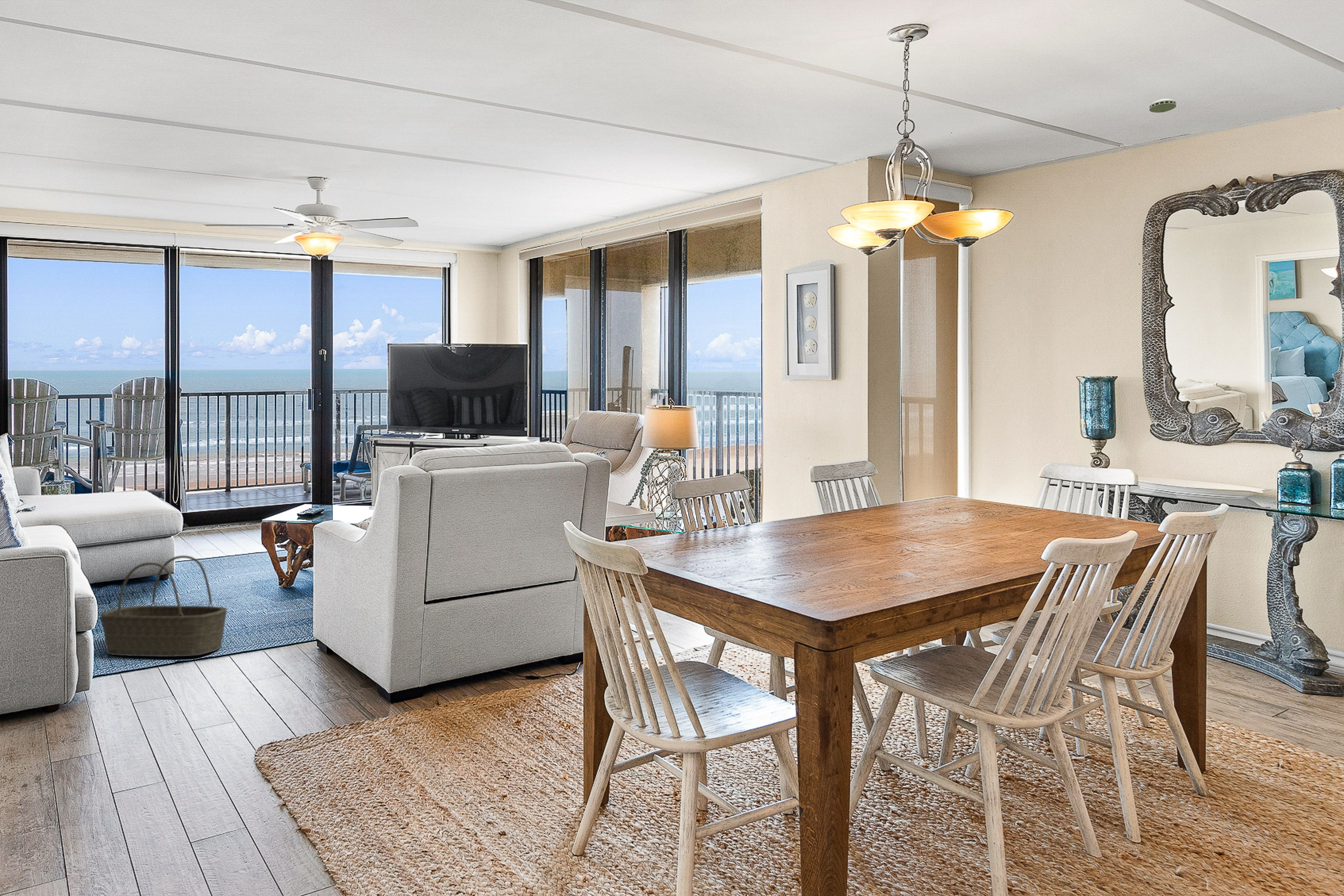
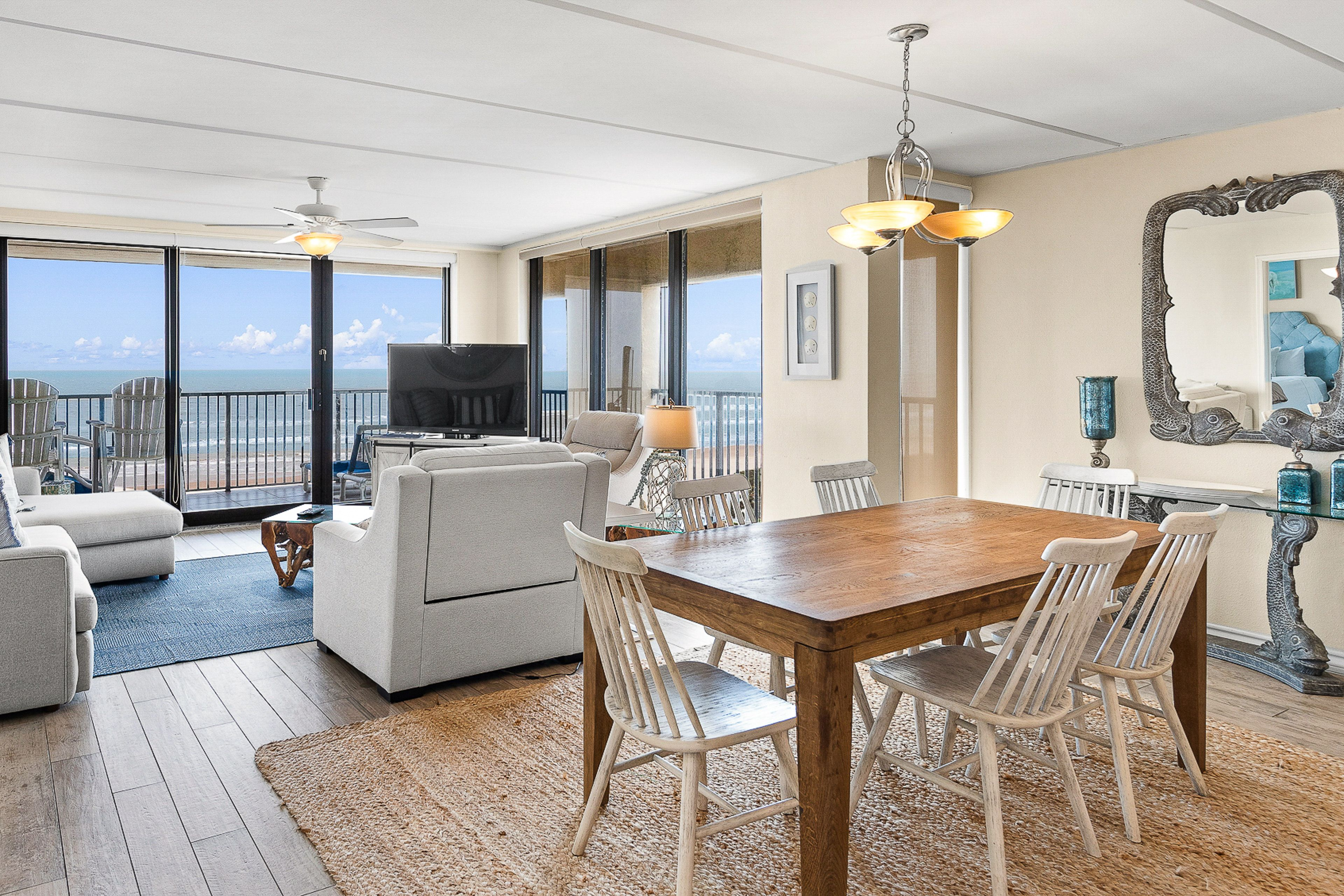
- smoke detector [1149,98,1176,113]
- basket [100,555,228,657]
